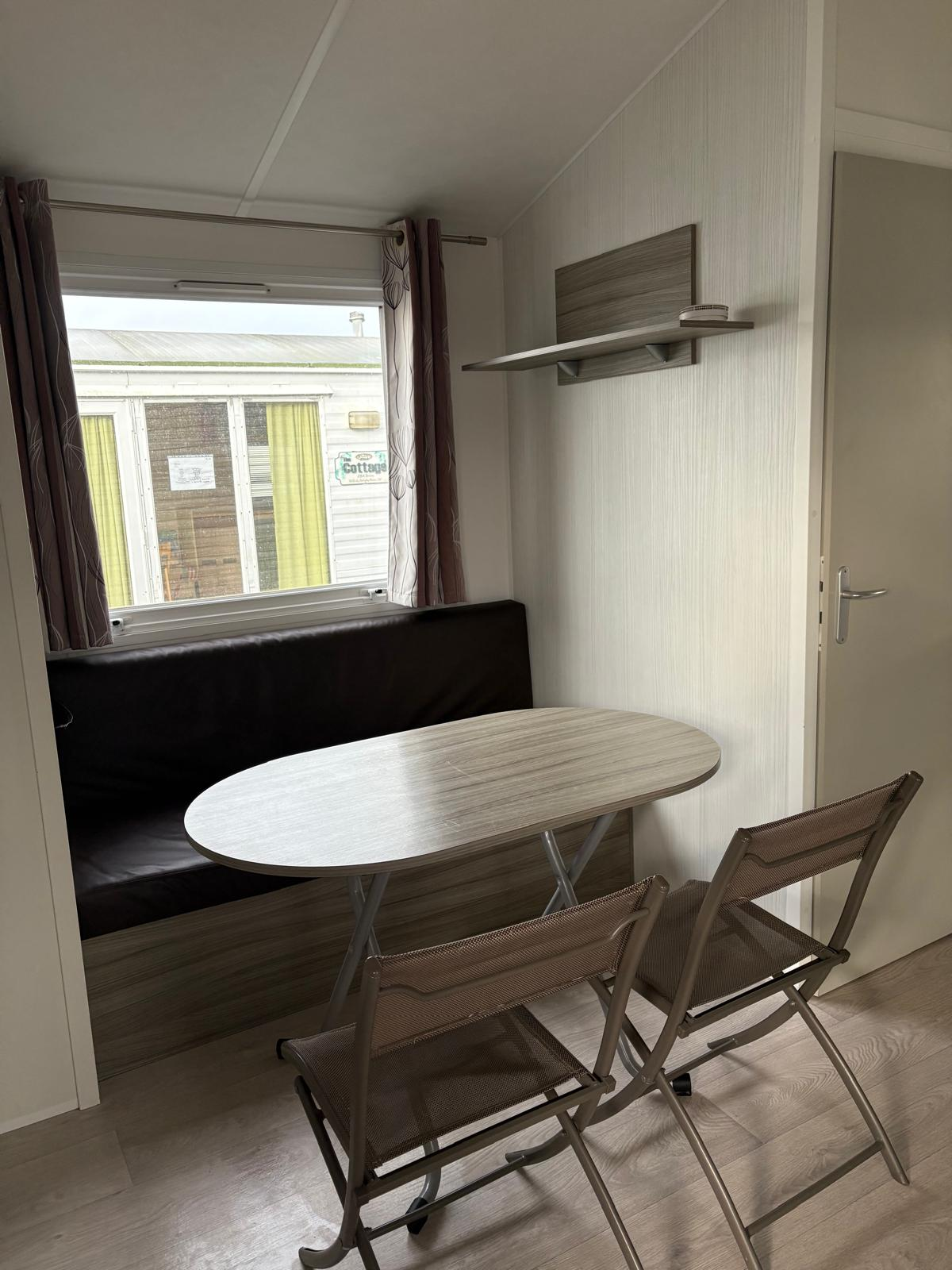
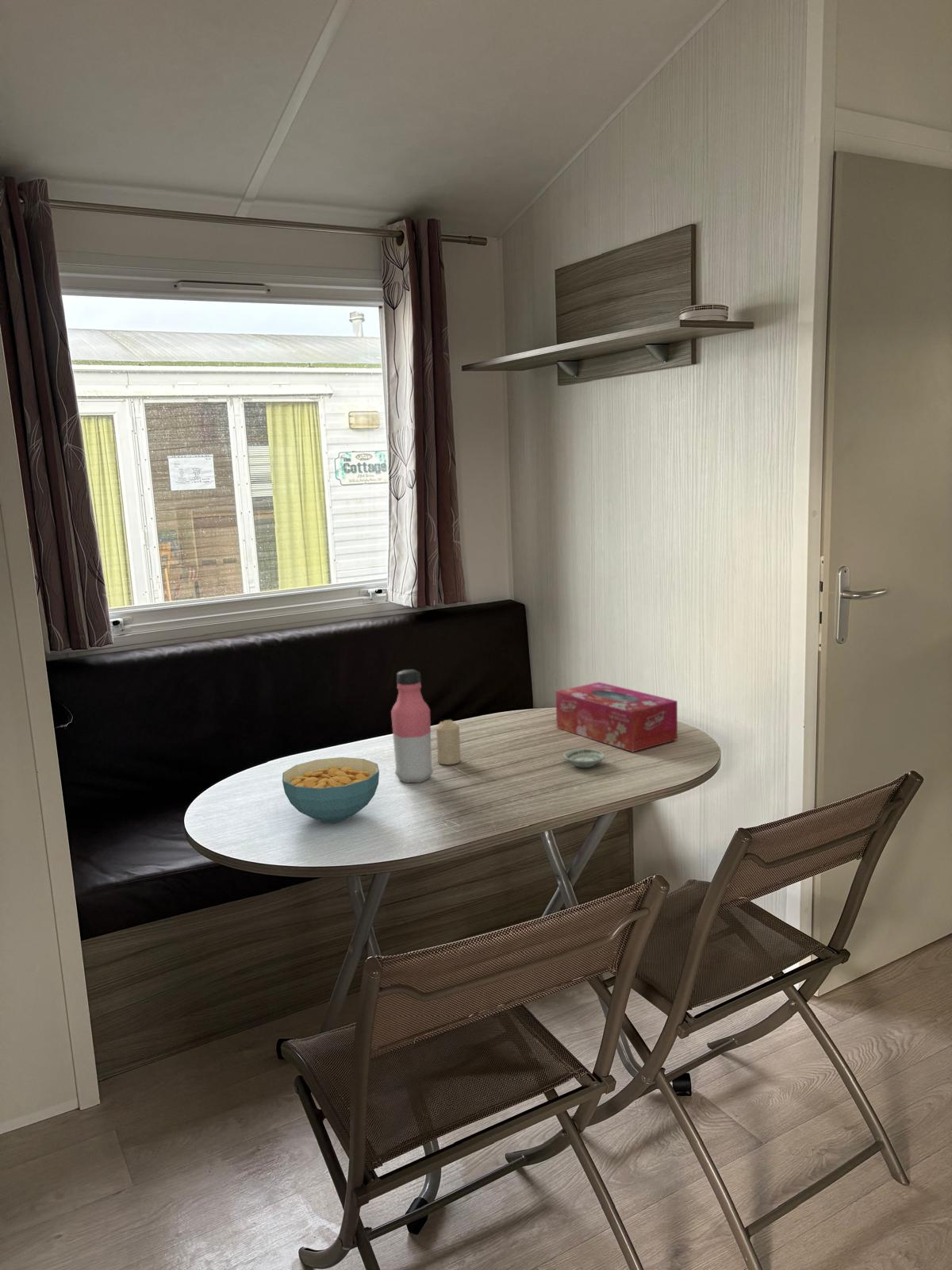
+ tissue box [555,681,678,752]
+ cereal bowl [282,756,380,824]
+ candle [436,719,462,765]
+ saucer [562,749,605,768]
+ water bottle [390,668,434,783]
